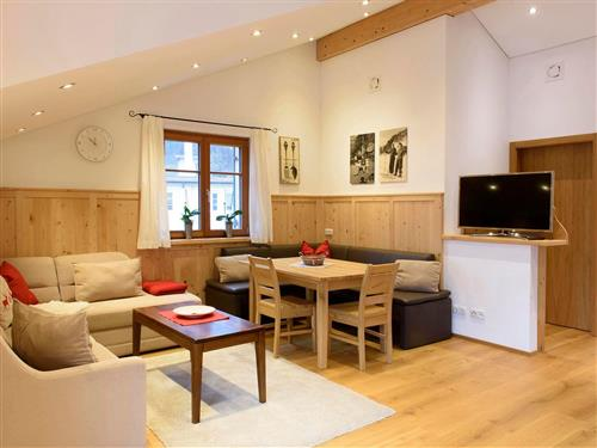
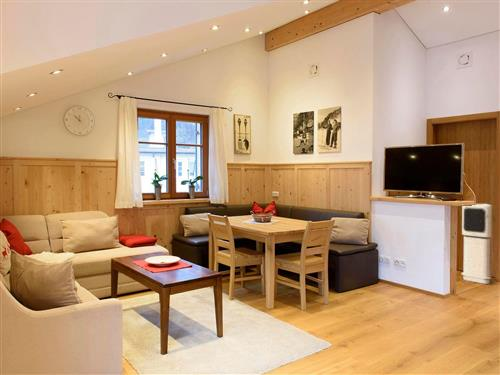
+ air purifier [461,203,493,285]
